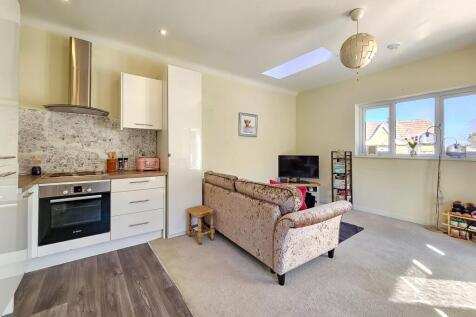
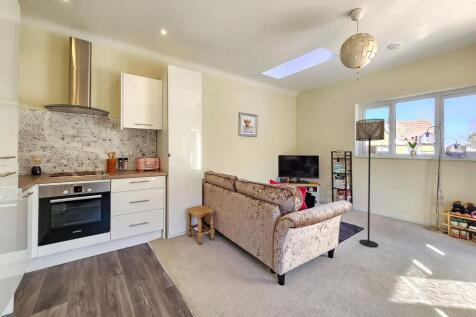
+ floor lamp [355,118,385,248]
